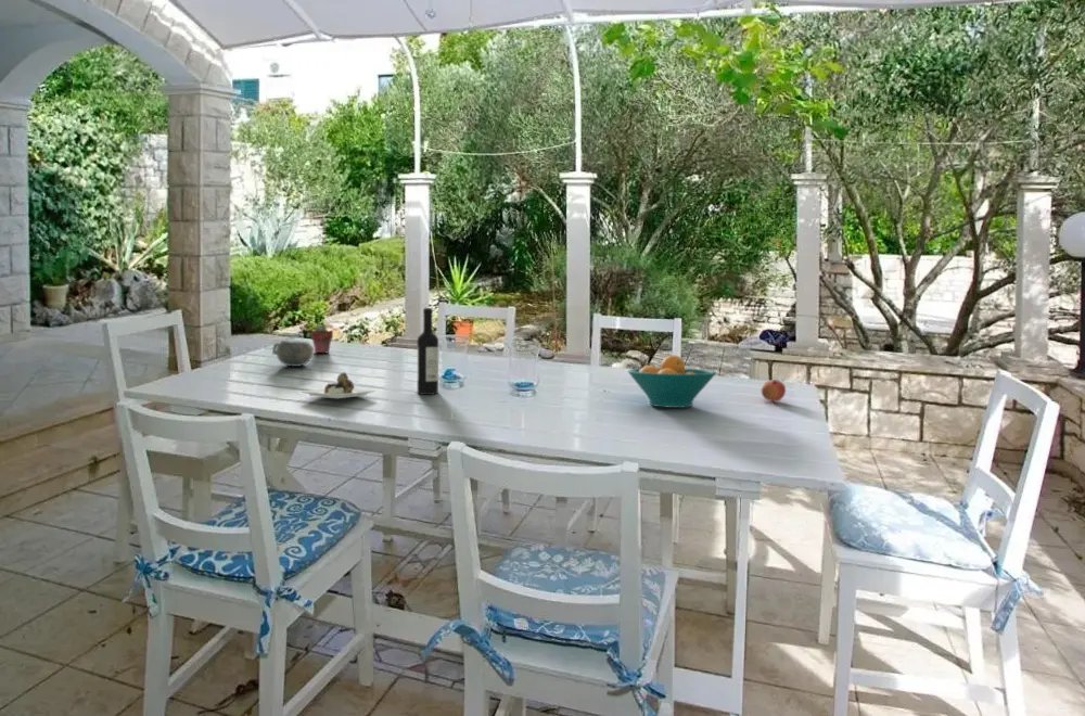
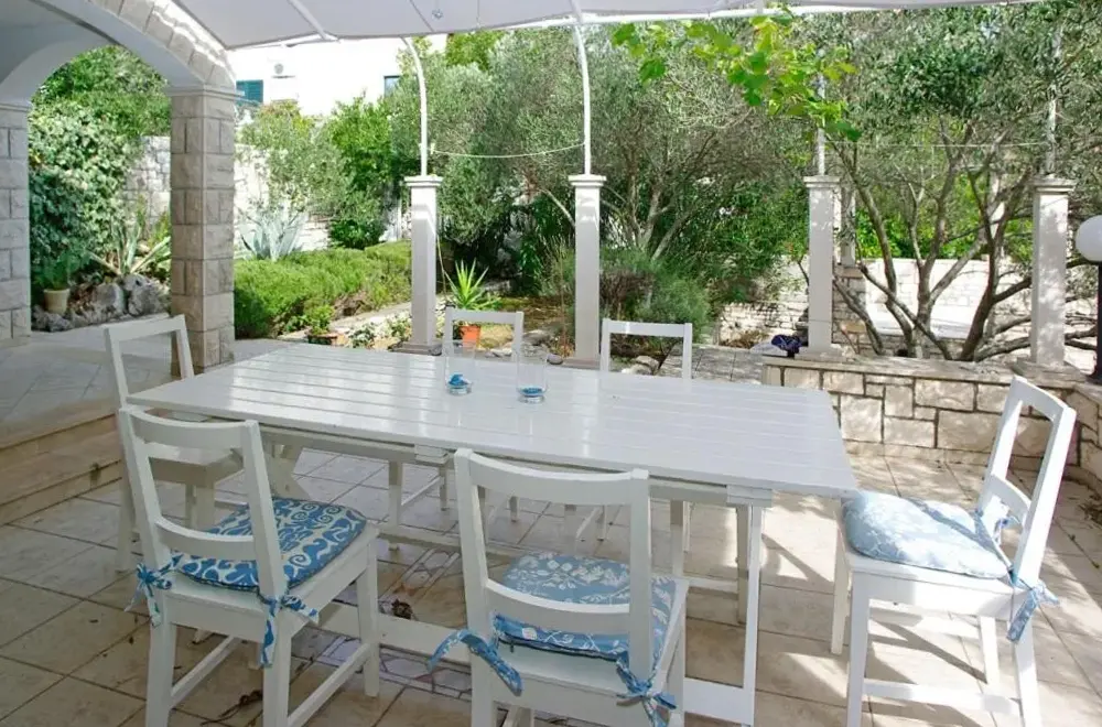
- pomegranate [761,379,787,402]
- fruit bowl [627,354,717,409]
- decorative bowl [271,340,315,368]
- wine bottle [301,307,439,399]
- potted succulent [309,323,334,354]
